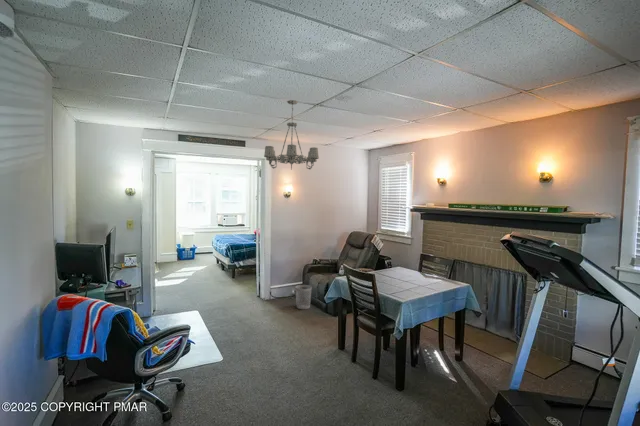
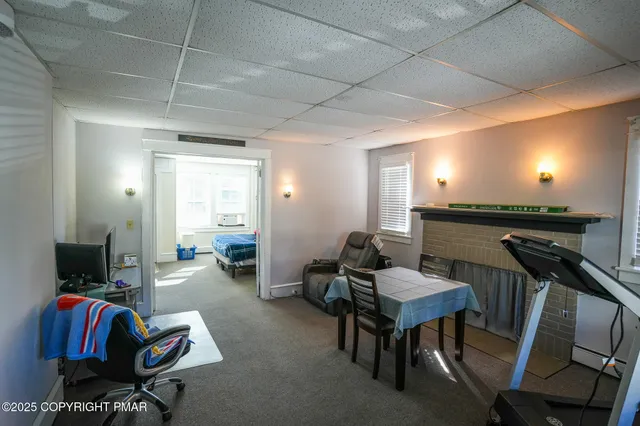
- wastebasket [294,284,313,310]
- chandelier [263,99,320,171]
